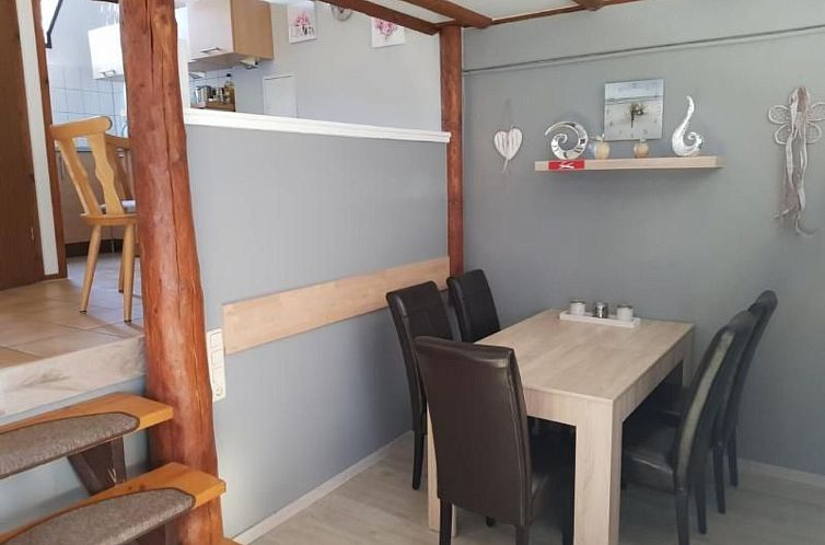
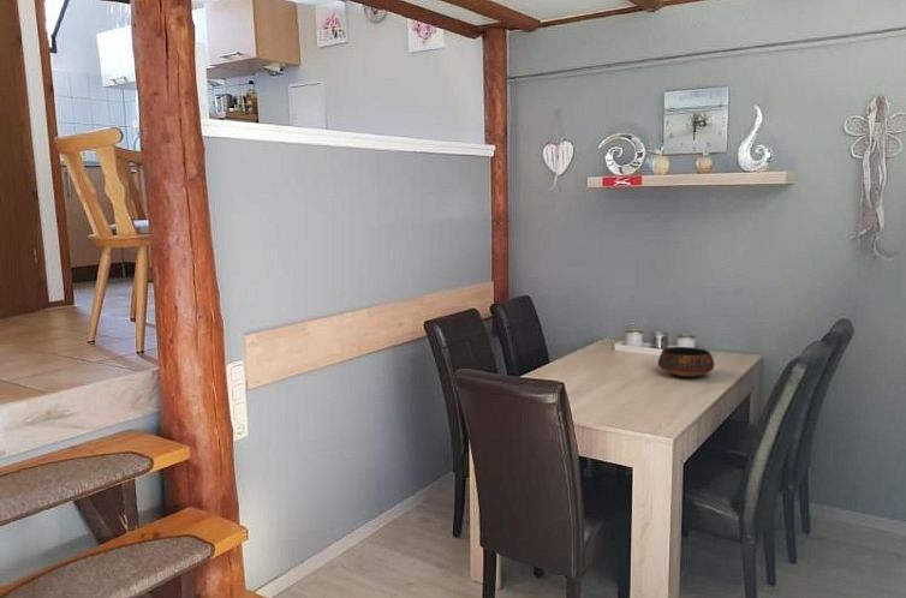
+ bowl [656,346,715,378]
